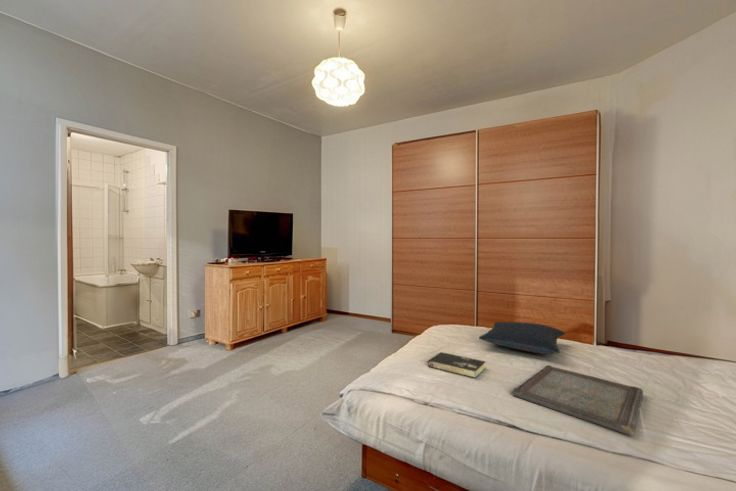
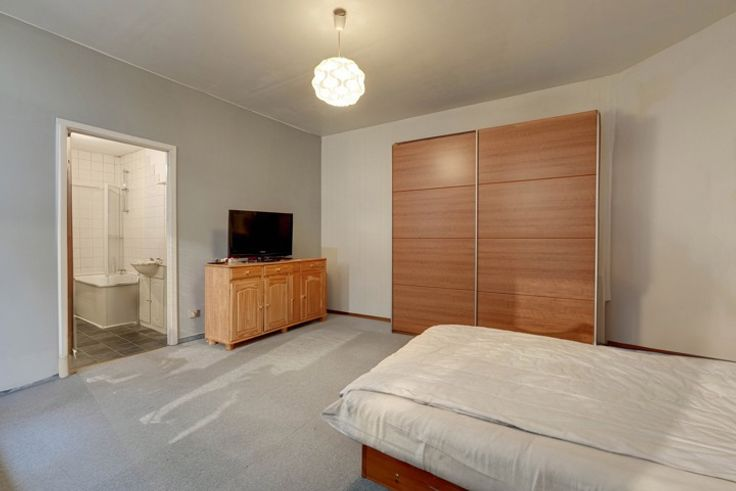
- book [427,351,487,378]
- serving tray [511,364,644,437]
- pillow [478,321,566,355]
